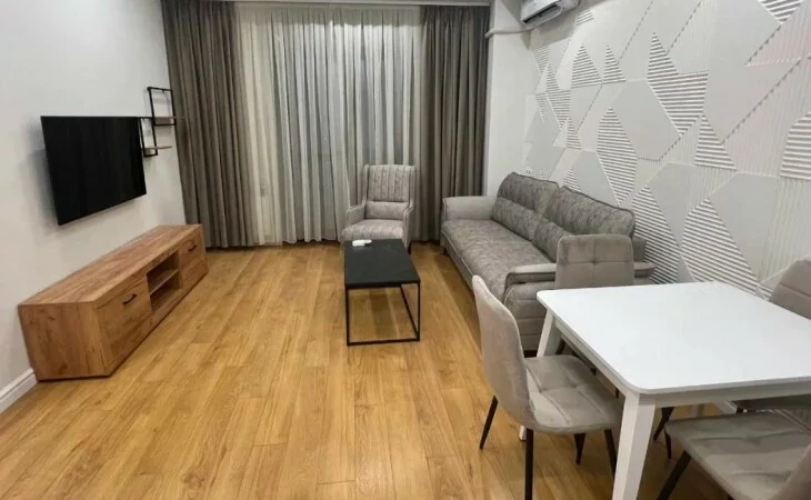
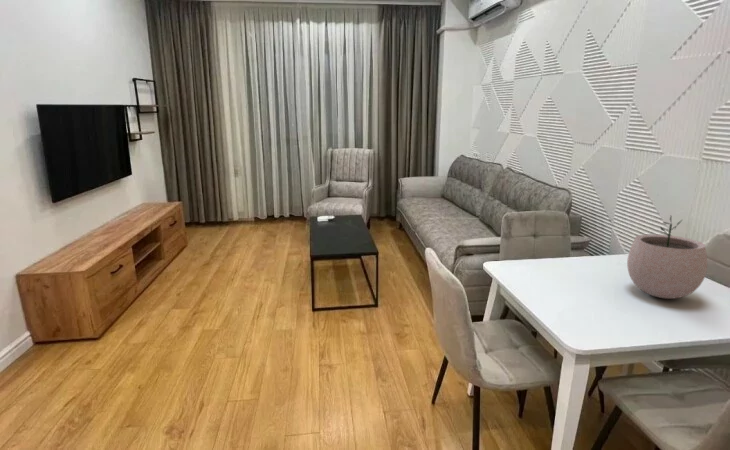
+ plant pot [626,215,708,300]
